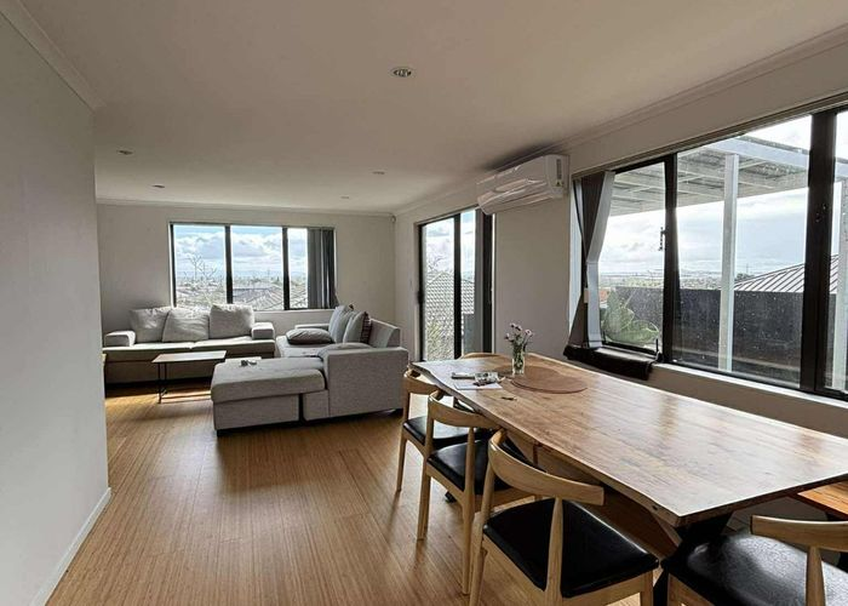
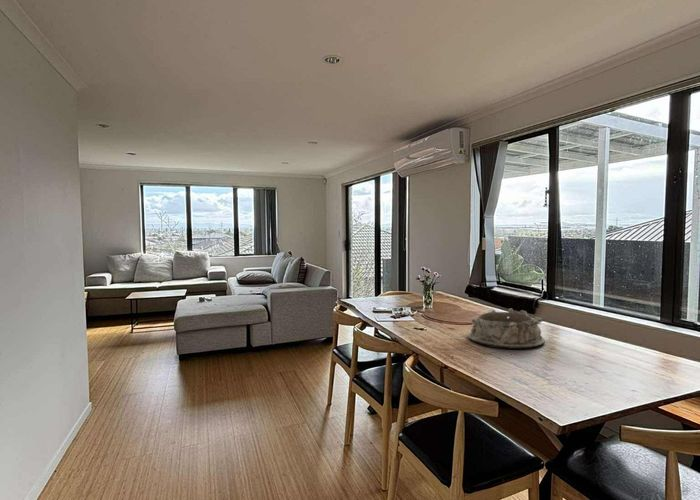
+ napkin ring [467,308,546,350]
